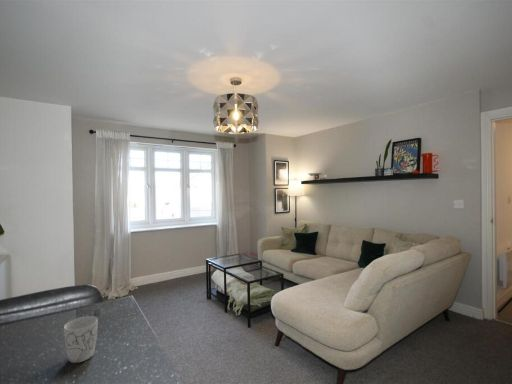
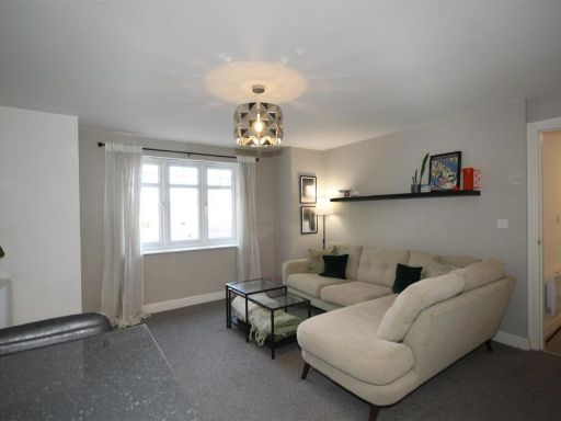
- mug [63,315,99,364]
